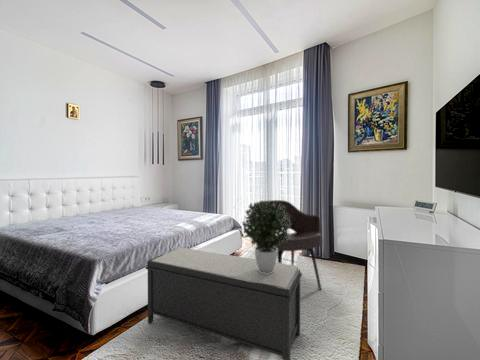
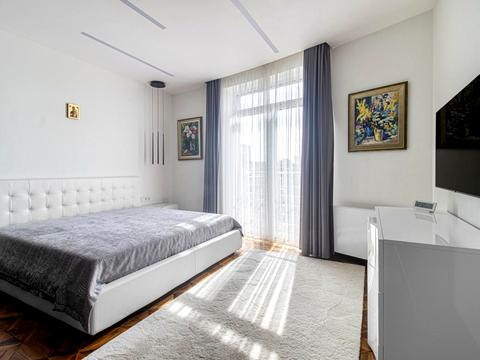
- potted plant [241,199,291,274]
- armchair [253,199,324,291]
- bench [145,247,303,360]
